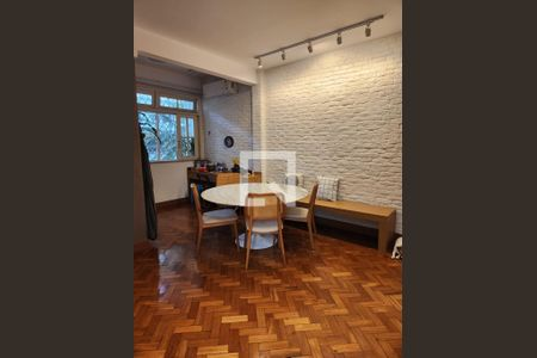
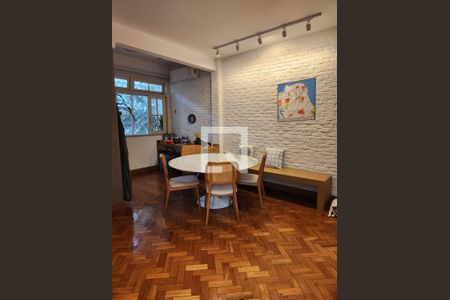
+ wall art [276,77,317,123]
